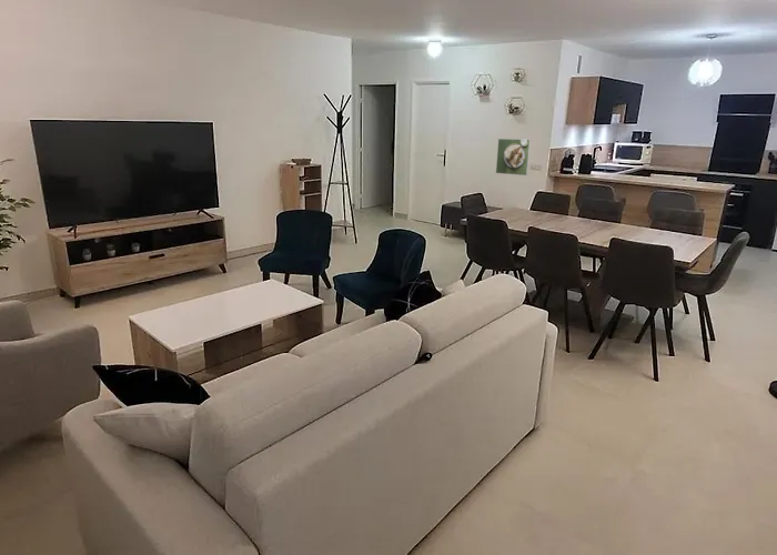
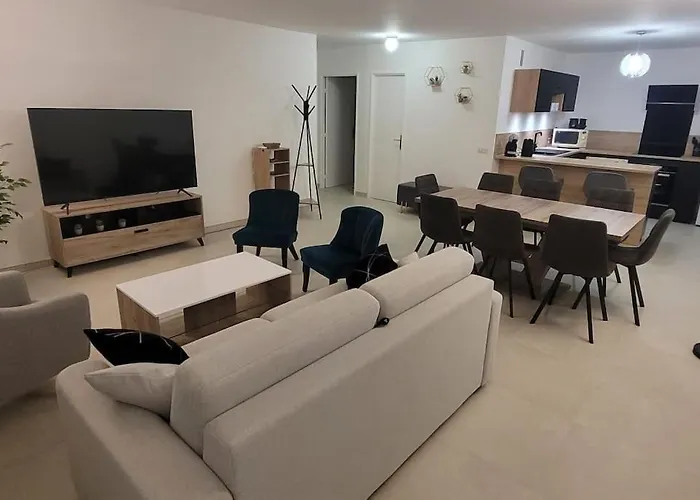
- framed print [495,138,532,176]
